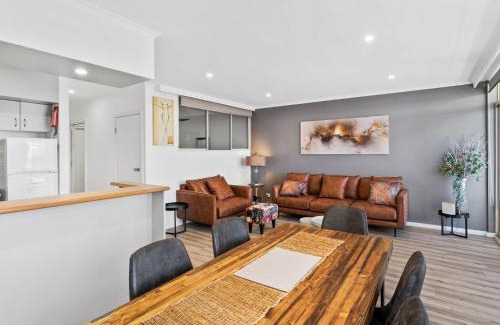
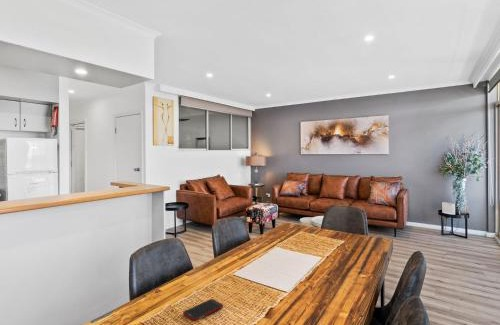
+ cell phone [182,298,224,322]
